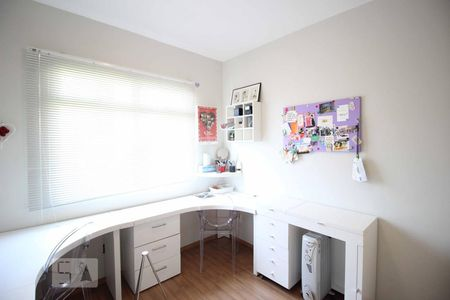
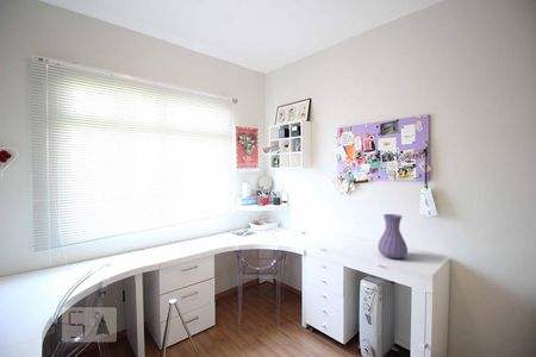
+ vase [376,213,409,259]
